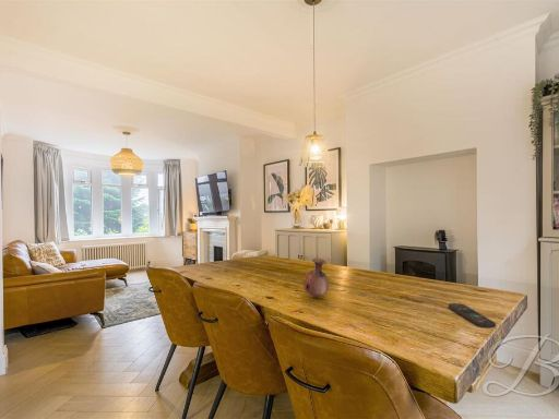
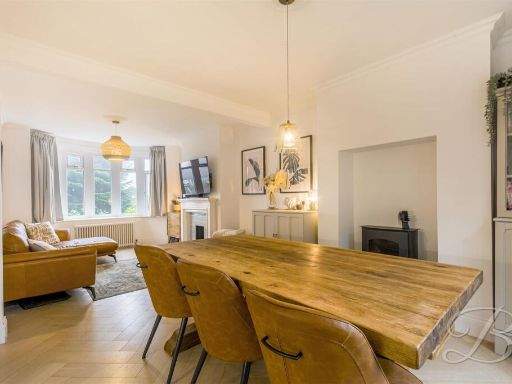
- vase [302,258,330,299]
- remote control [448,302,497,330]
